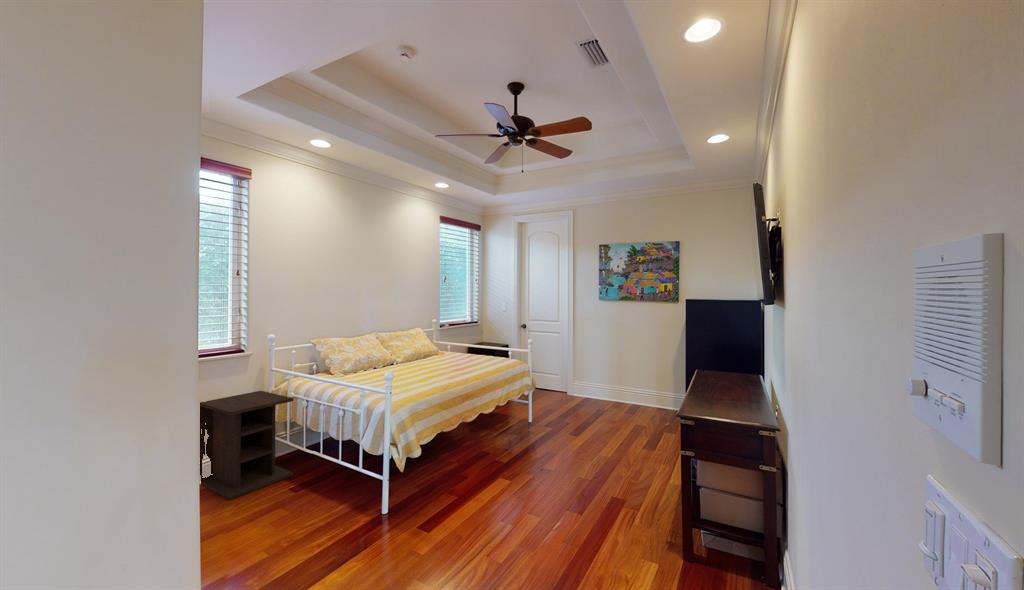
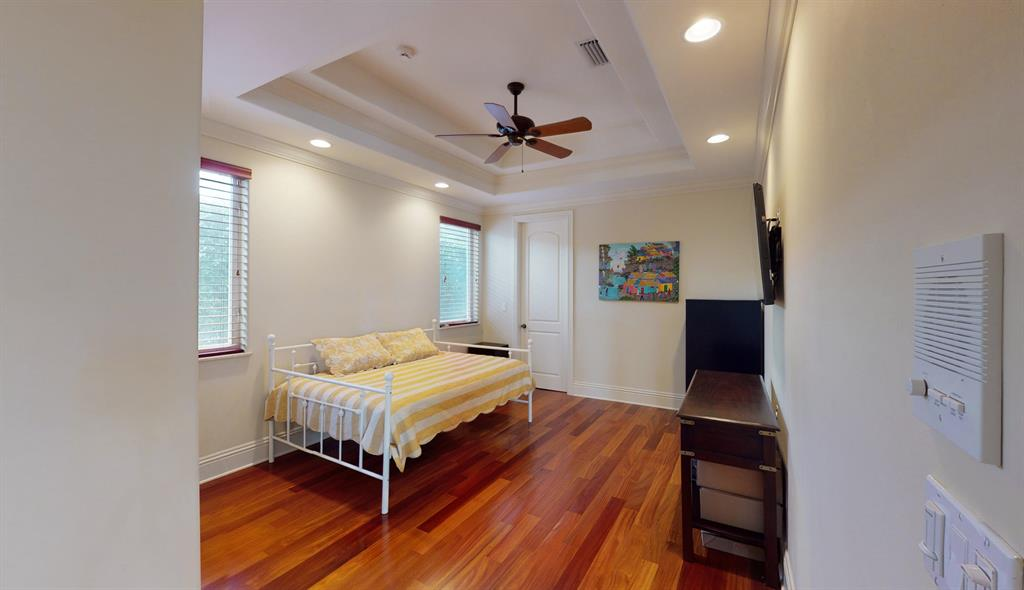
- nightstand [199,390,294,501]
